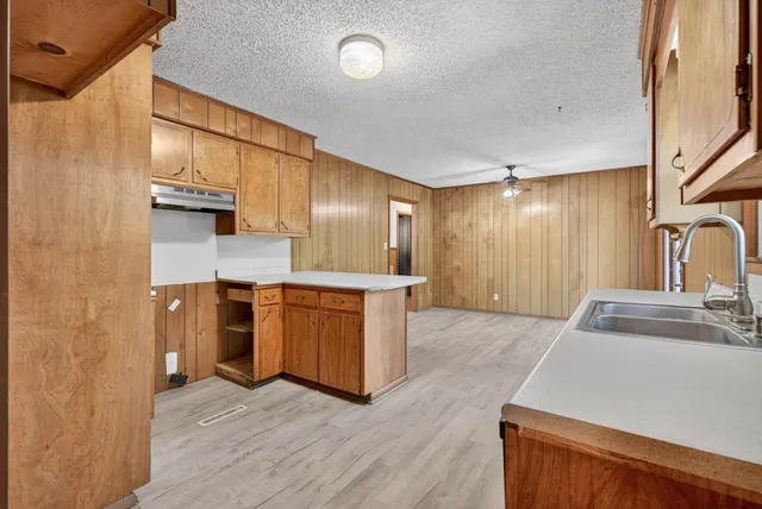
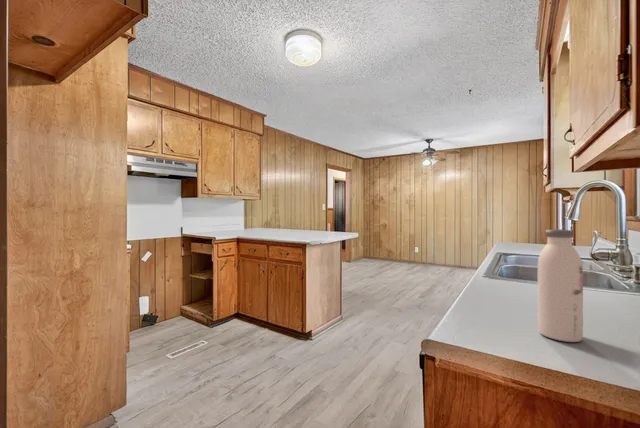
+ water bottle [537,228,584,343]
